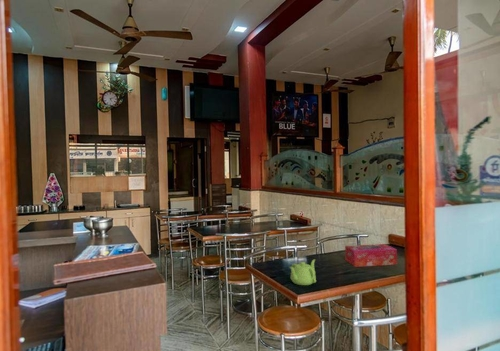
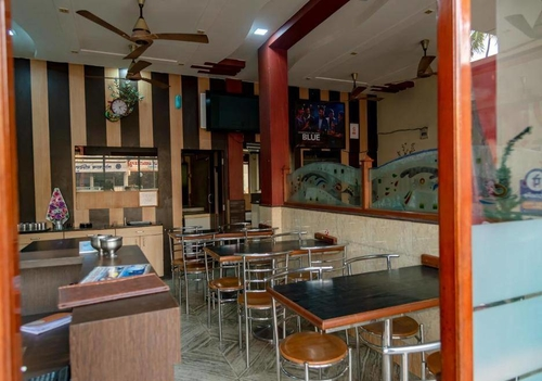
- teapot [289,259,317,286]
- tissue box [344,243,398,268]
